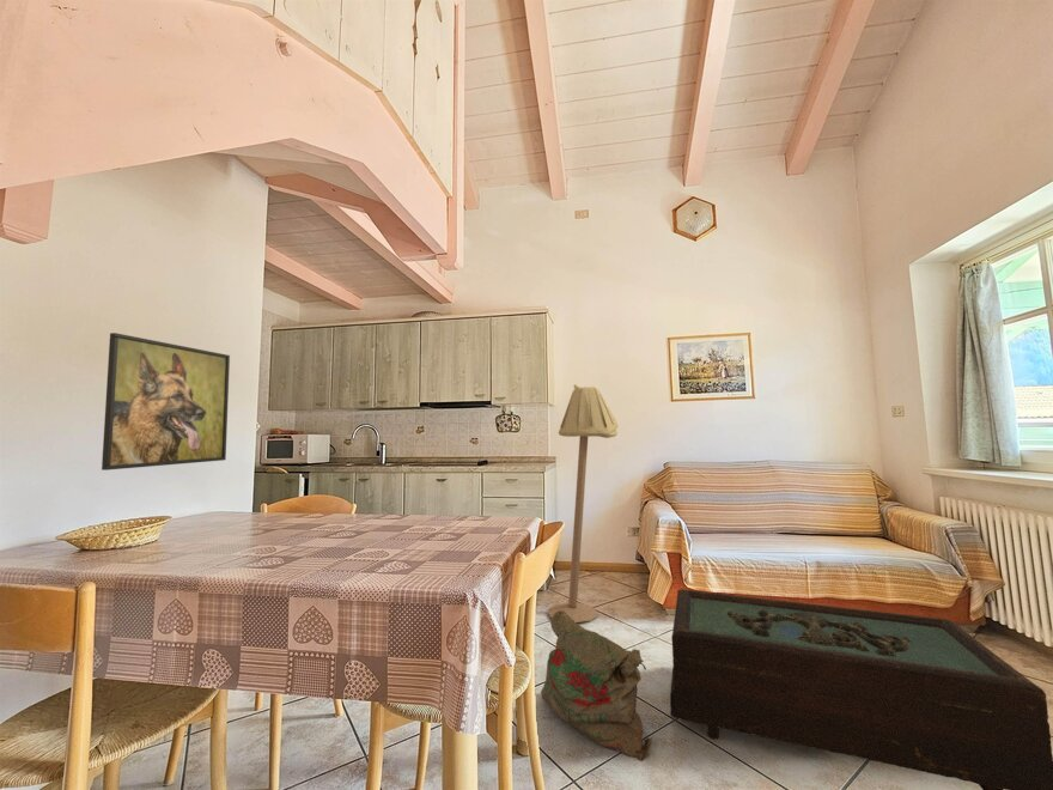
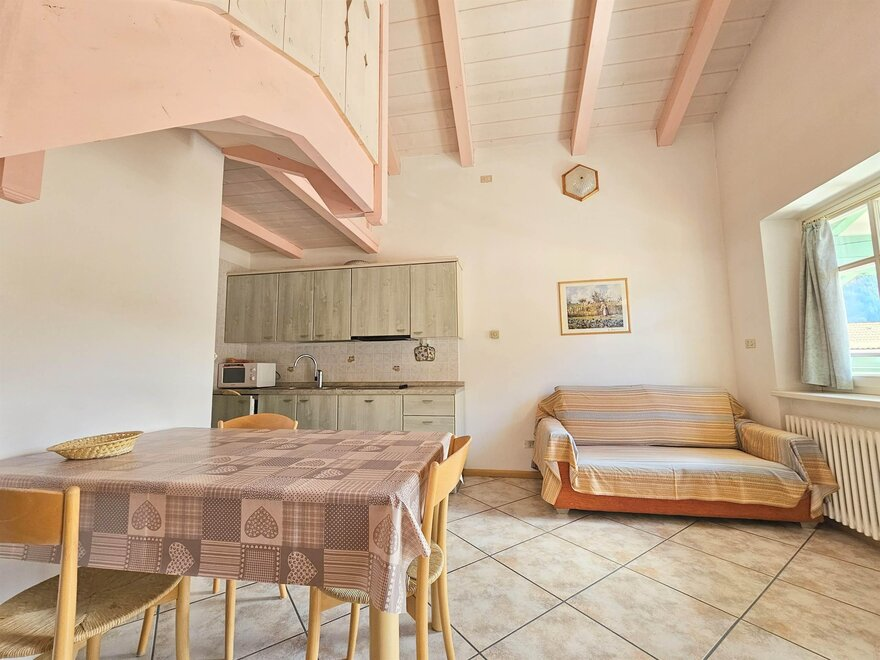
- coffee table [669,588,1053,790]
- floor lamp [547,383,620,624]
- bag [540,610,653,762]
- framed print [101,332,231,472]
